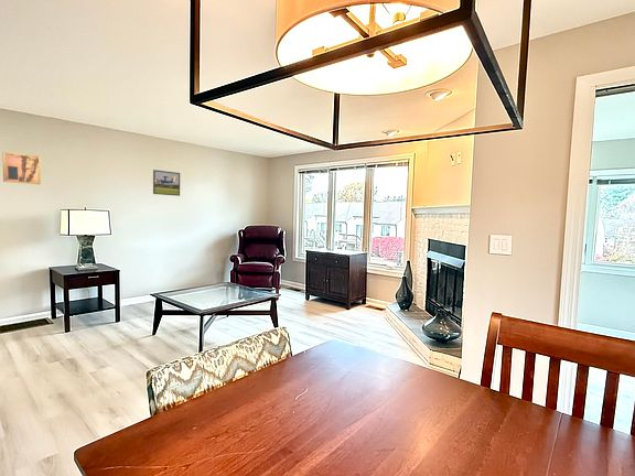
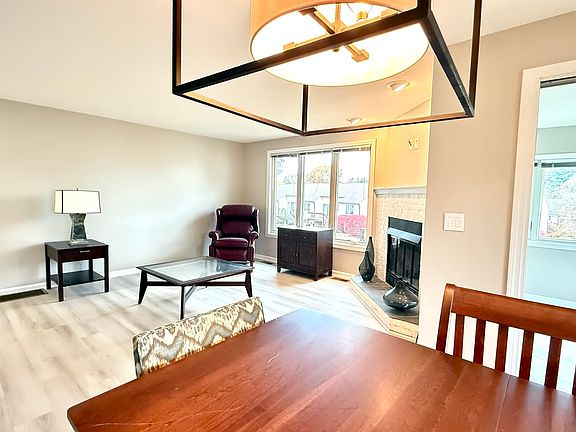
- wall art [2,151,42,185]
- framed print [152,169,181,197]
